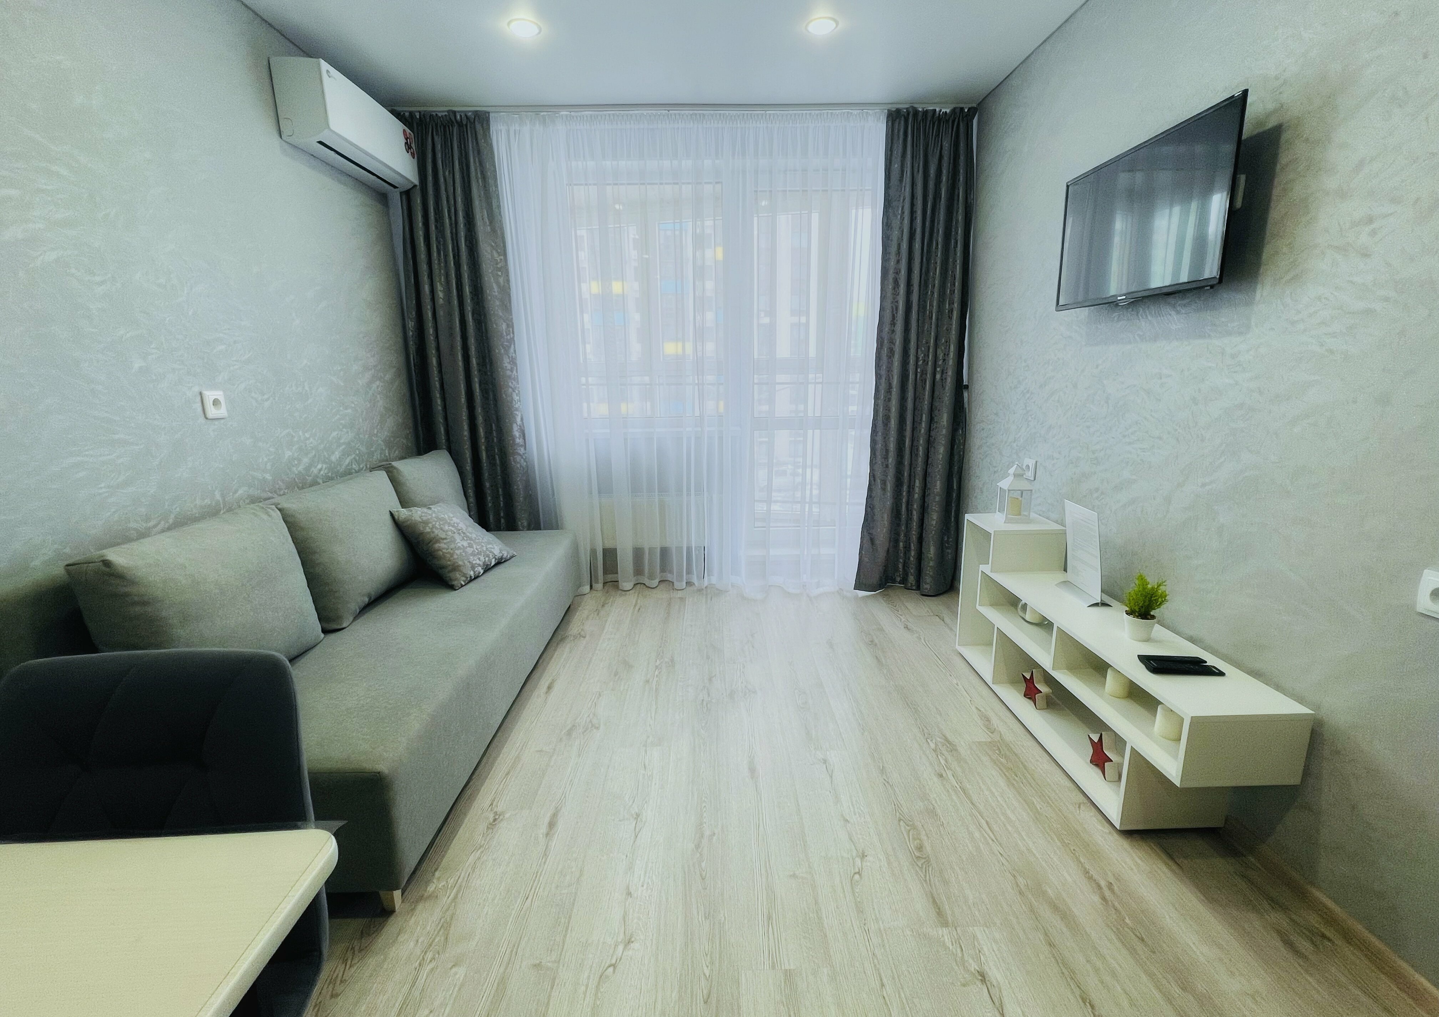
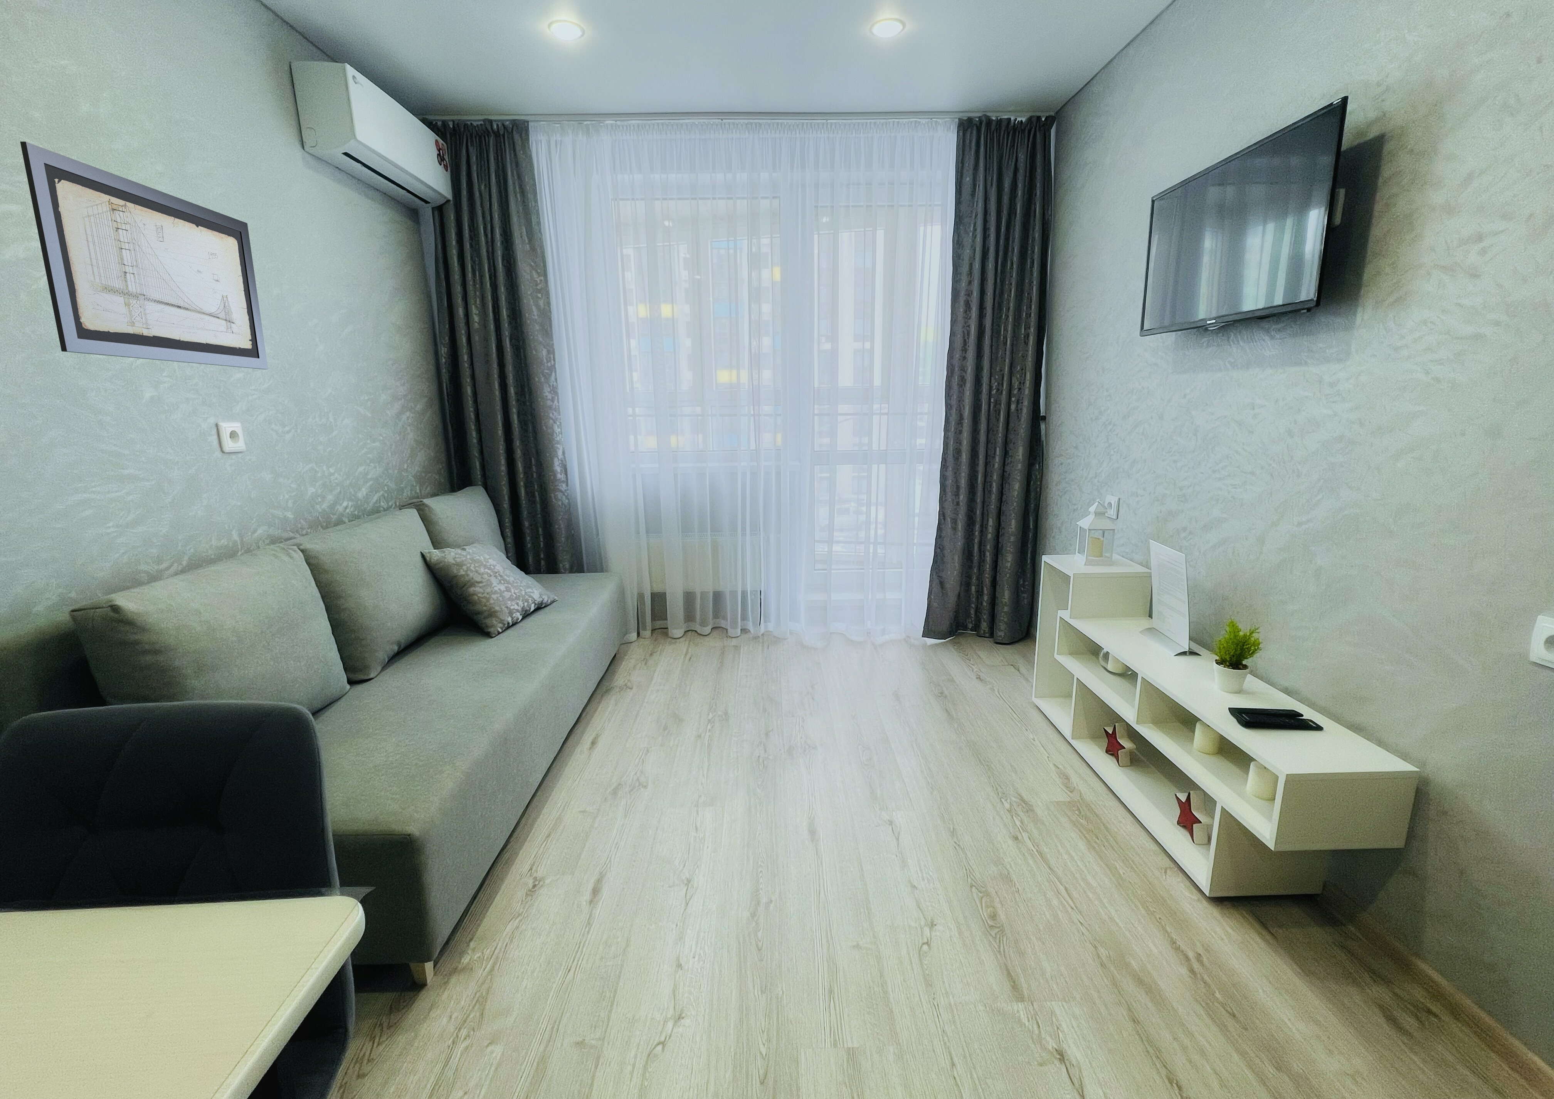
+ wall art [20,142,269,370]
